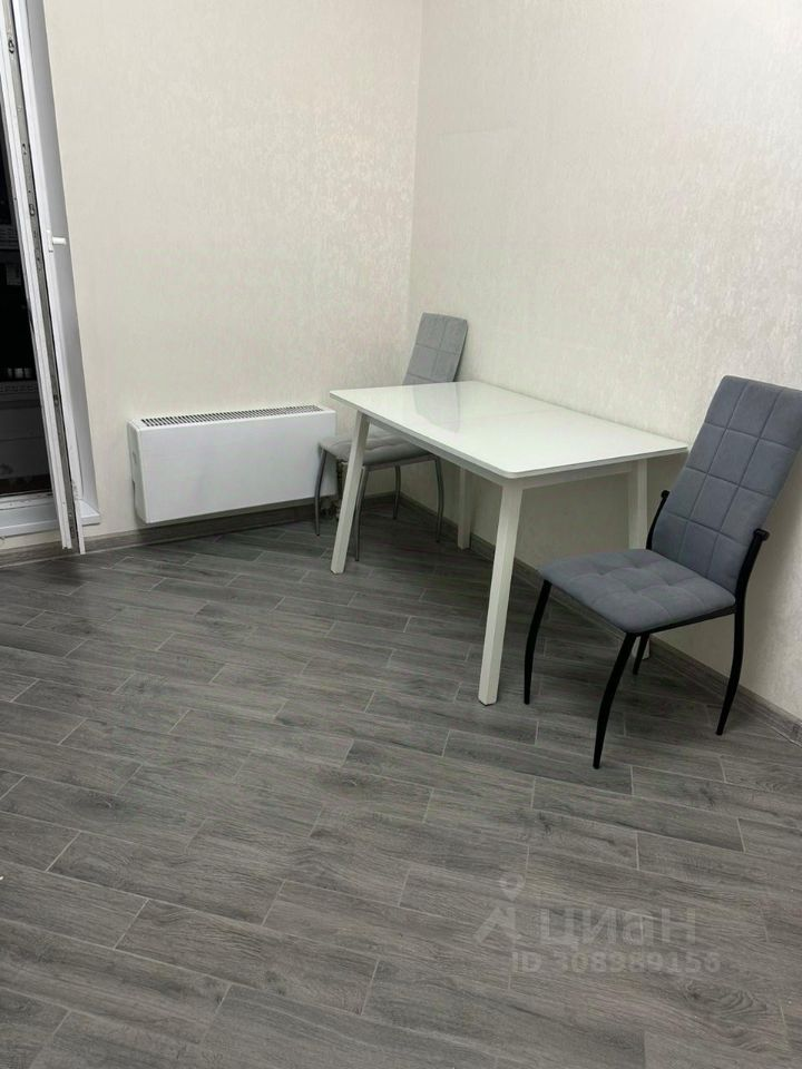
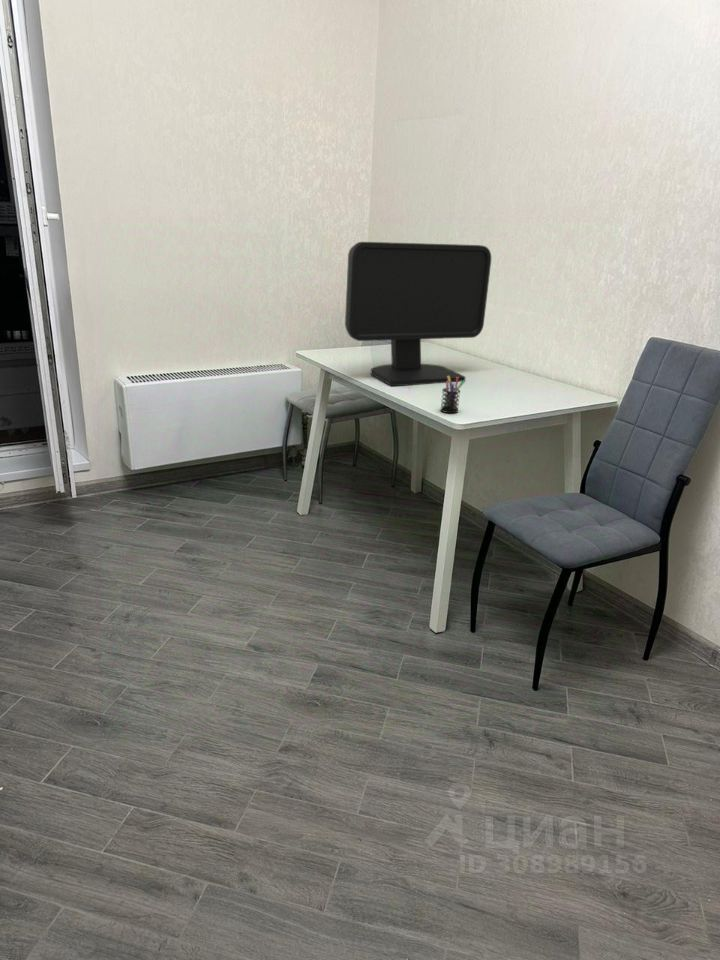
+ pen holder [439,376,466,414]
+ monitor [344,241,492,387]
